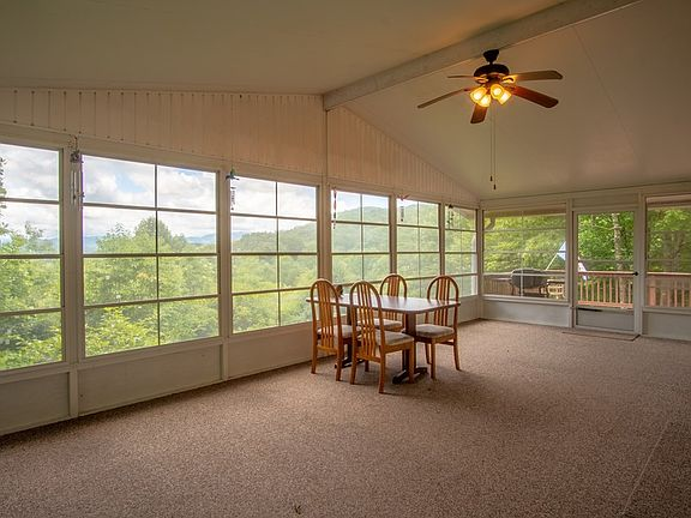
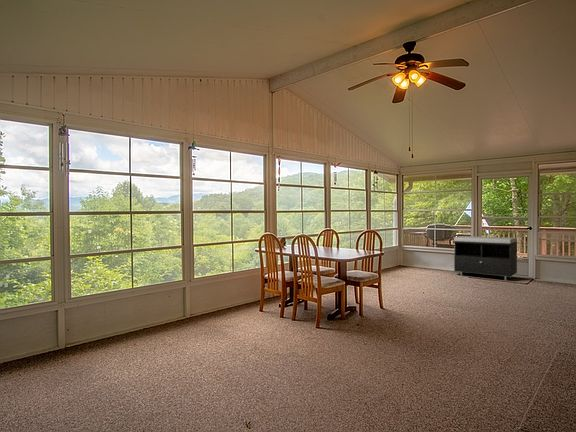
+ storage bench [453,235,518,281]
